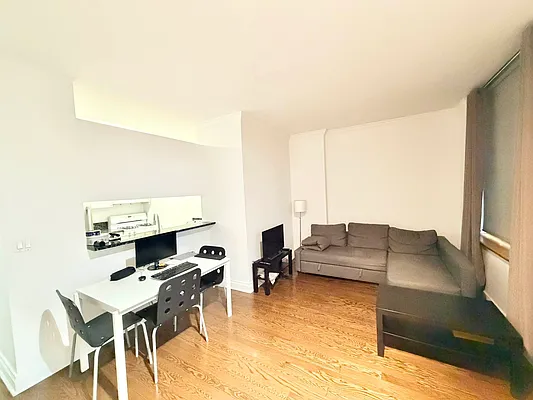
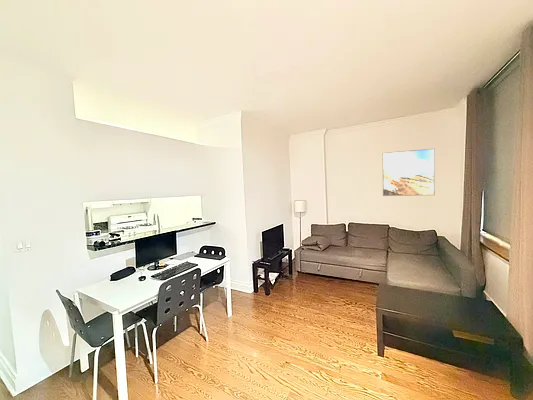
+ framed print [382,147,436,197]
